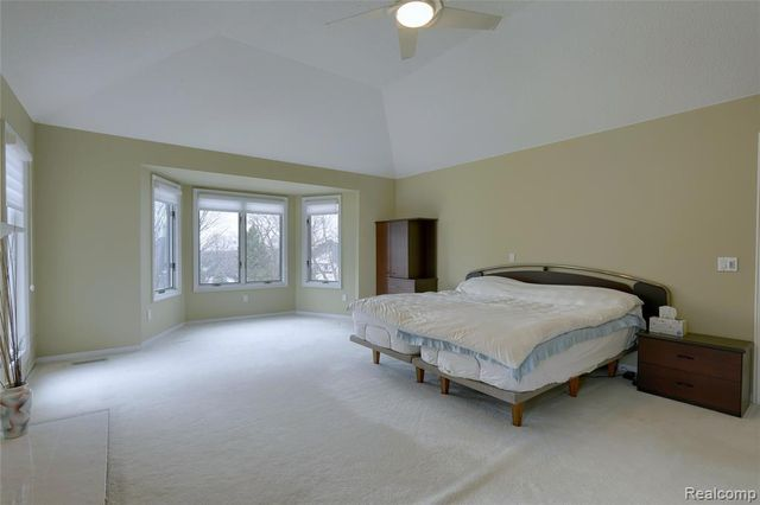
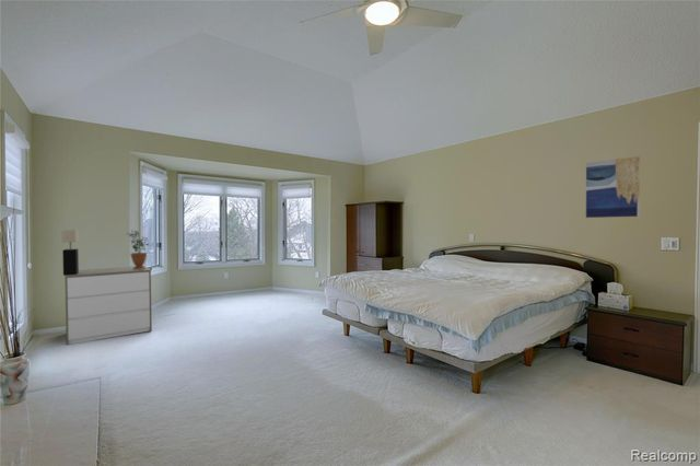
+ wall art [585,155,641,219]
+ potted plant [126,230,151,270]
+ dresser [63,265,153,346]
+ table lamp [60,229,80,277]
